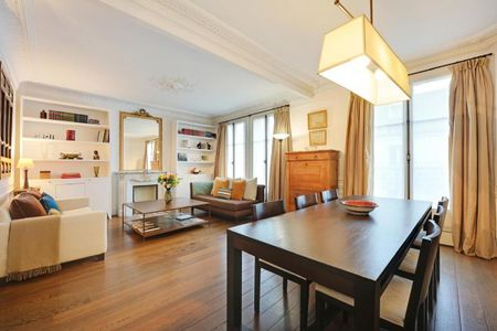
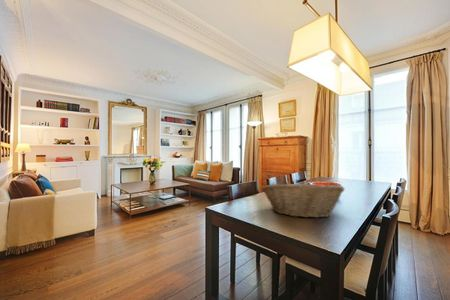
+ fruit basket [260,181,345,219]
